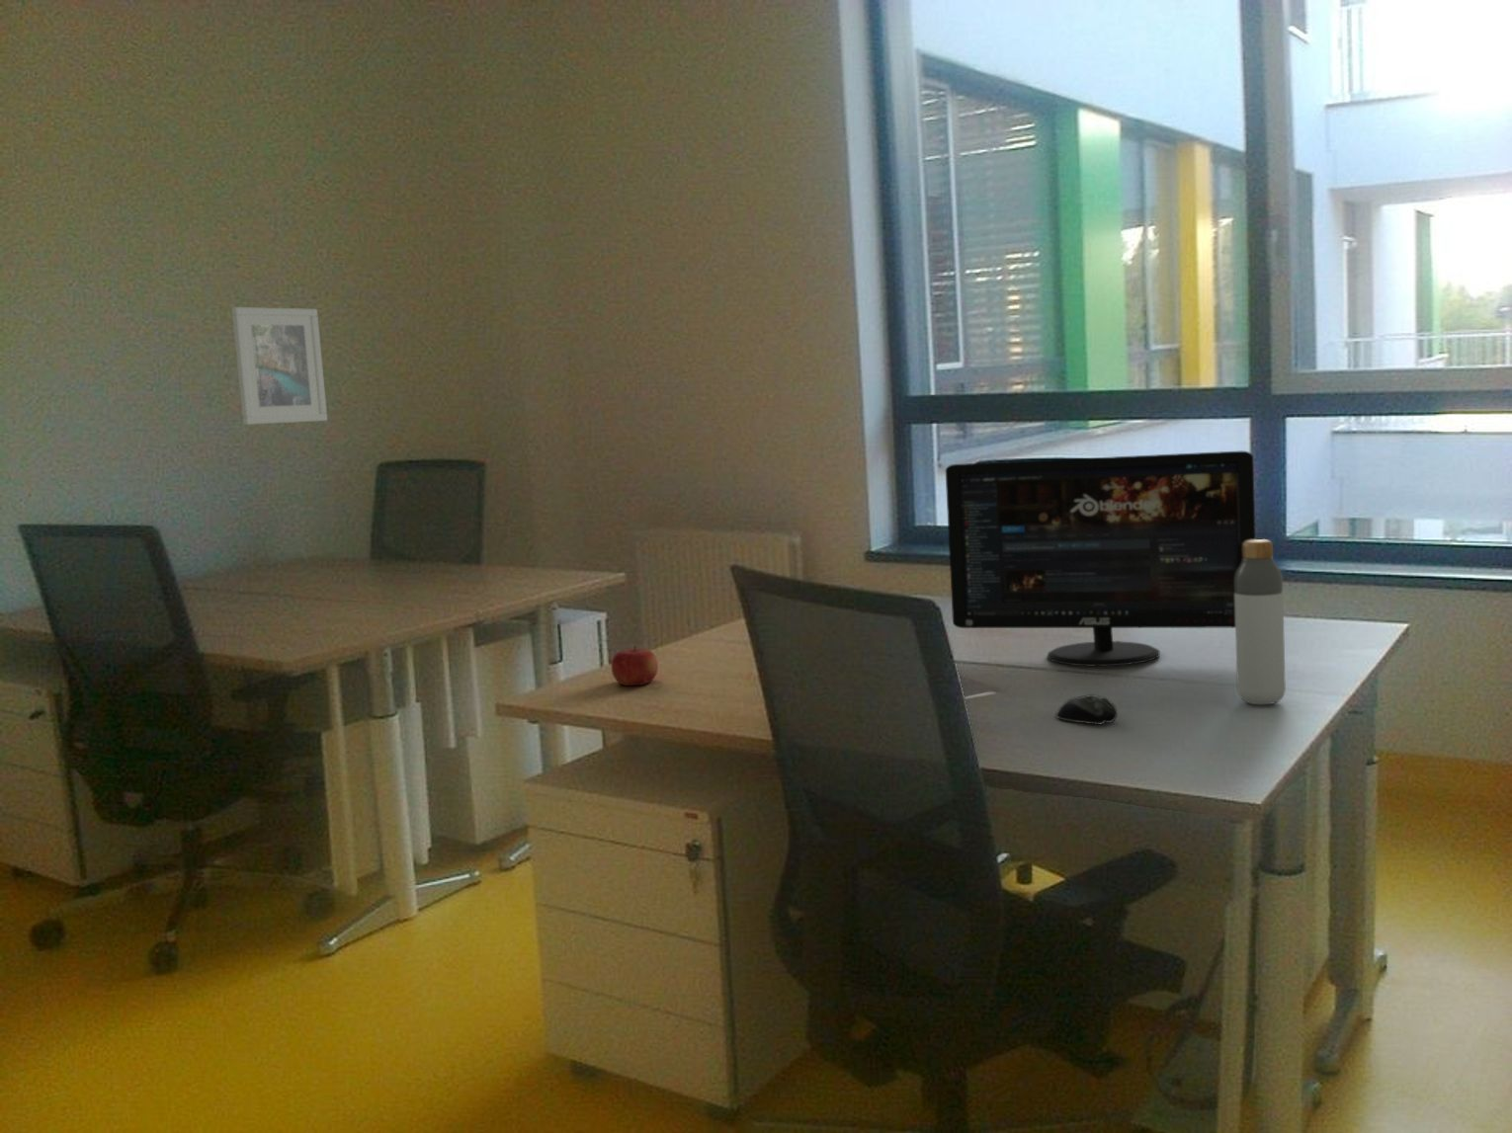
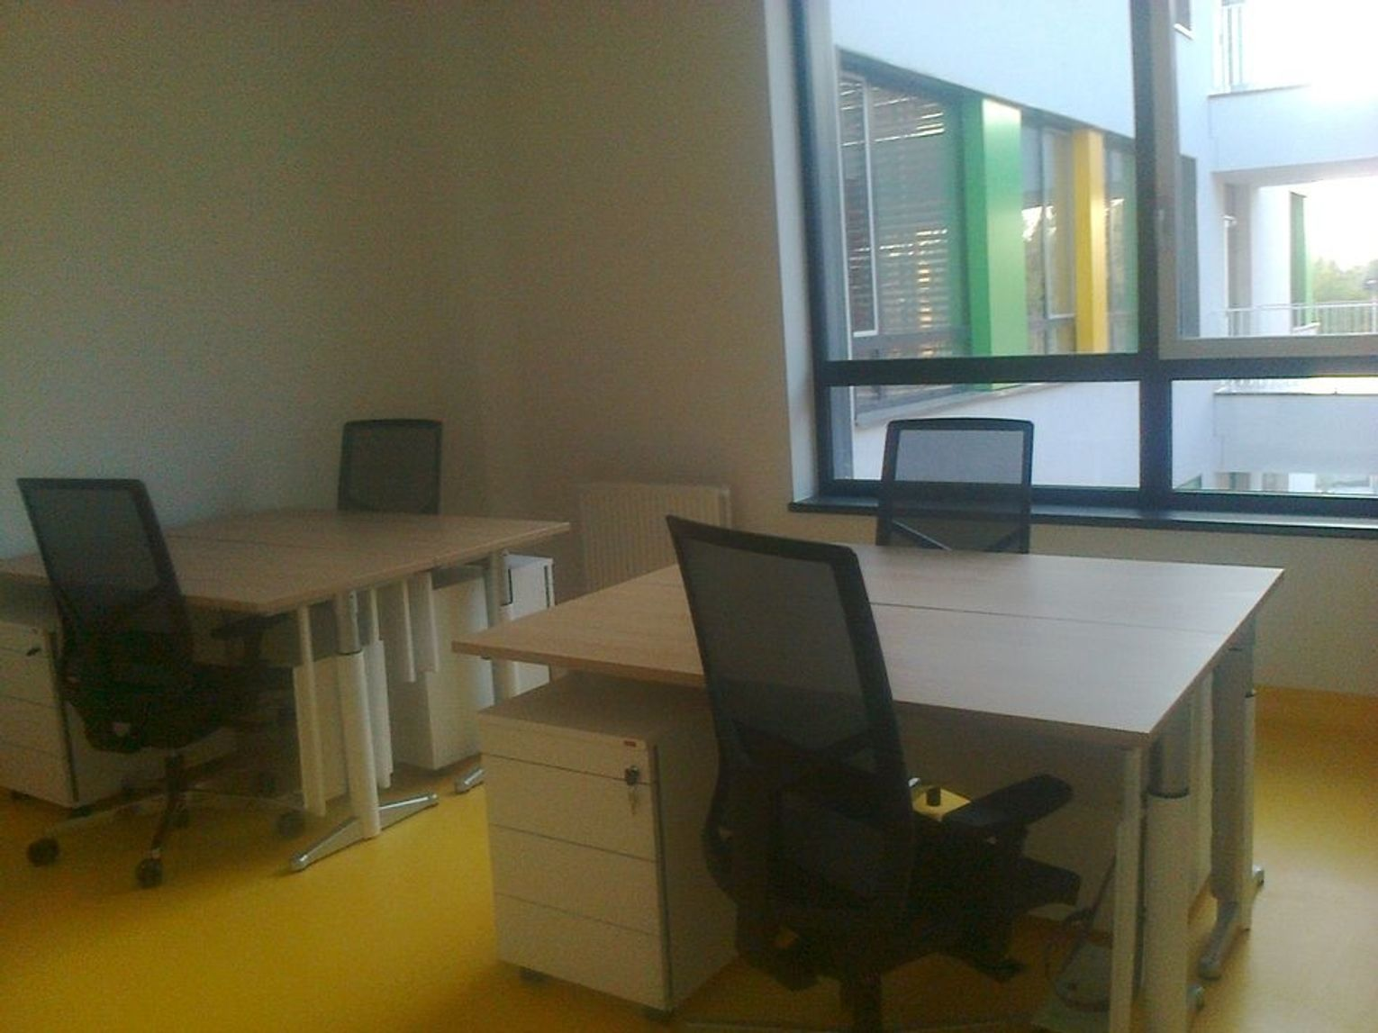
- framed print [231,306,329,426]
- computer monitor [945,450,1256,666]
- bottle [1235,538,1287,706]
- fruit [610,645,660,687]
- computer mouse [1055,694,1119,726]
